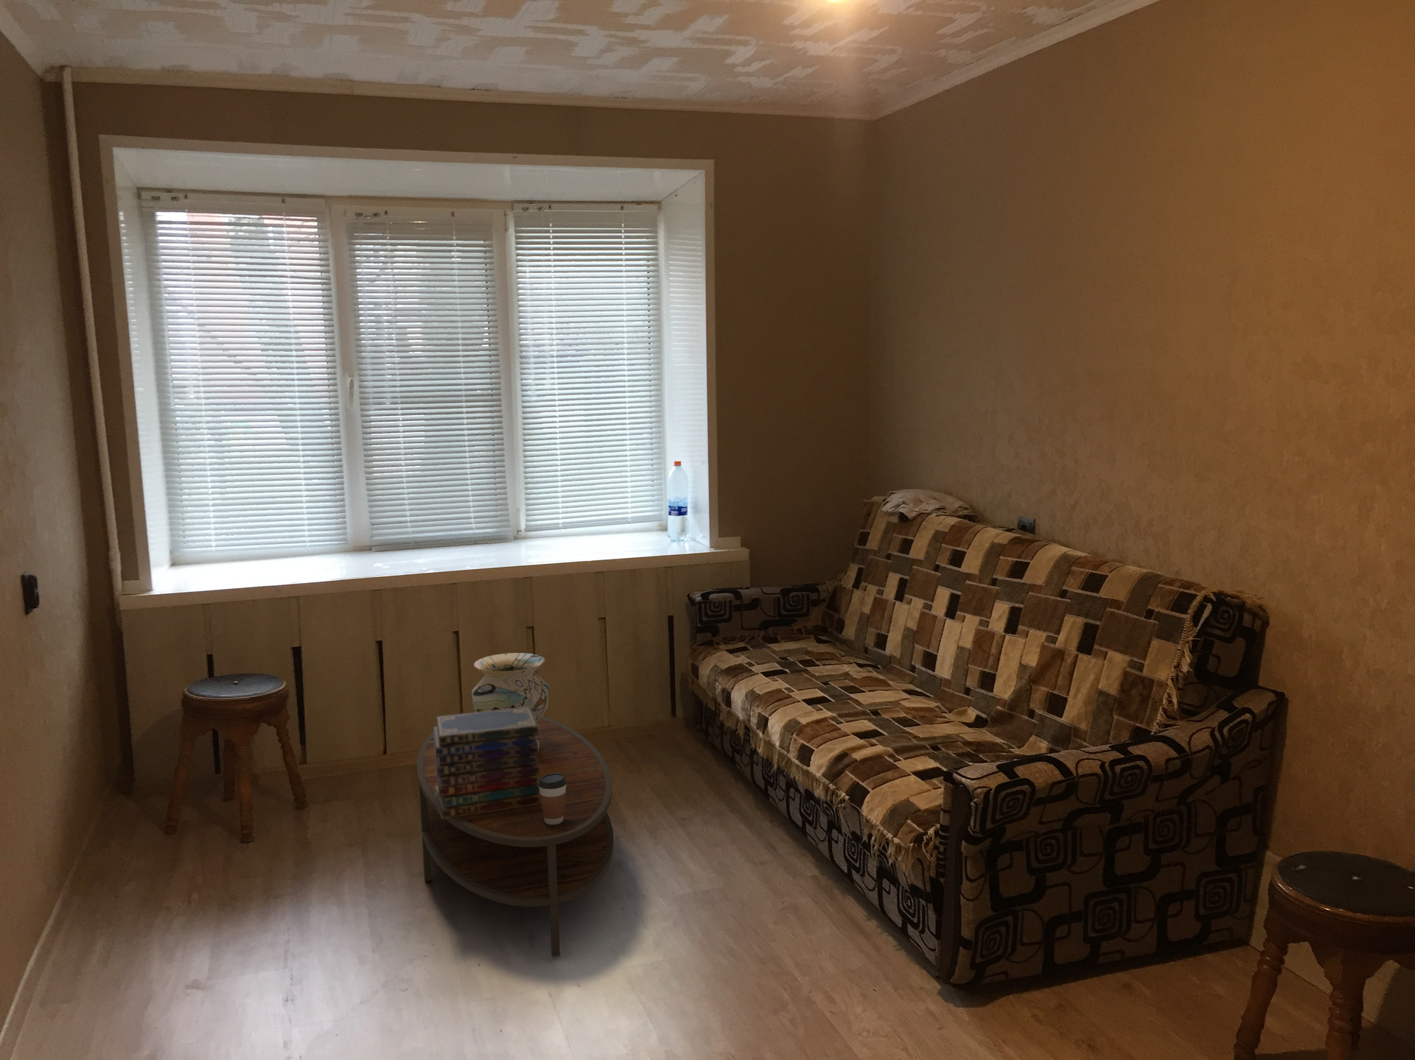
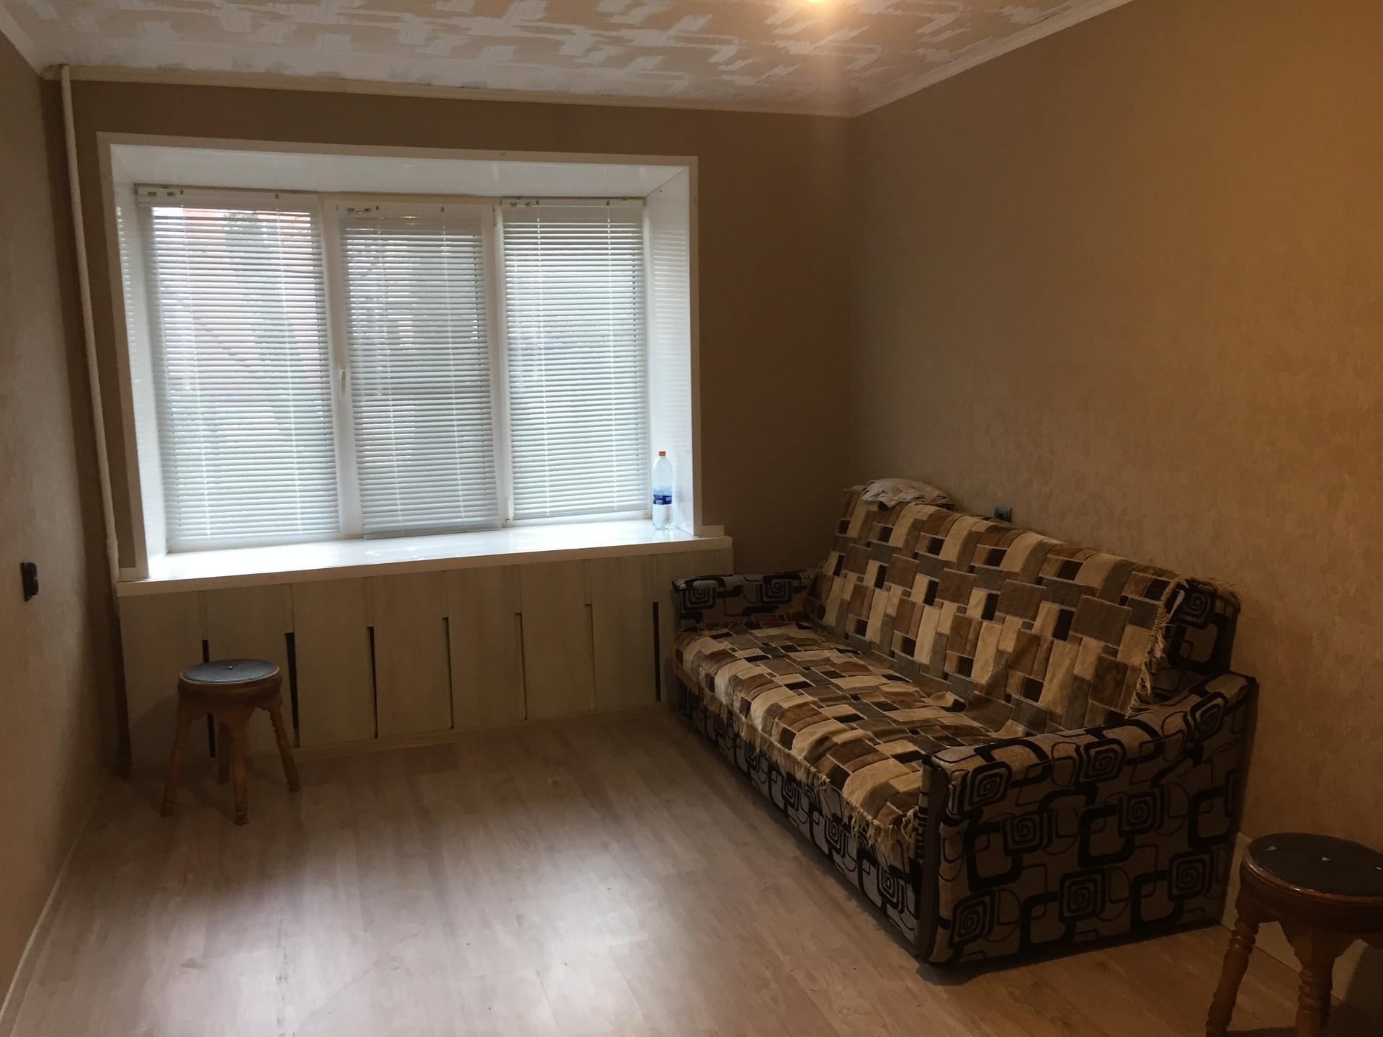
- book stack [432,707,539,819]
- coffee cup [538,773,567,824]
- coffee table [417,716,615,958]
- decorative vase [471,652,549,750]
